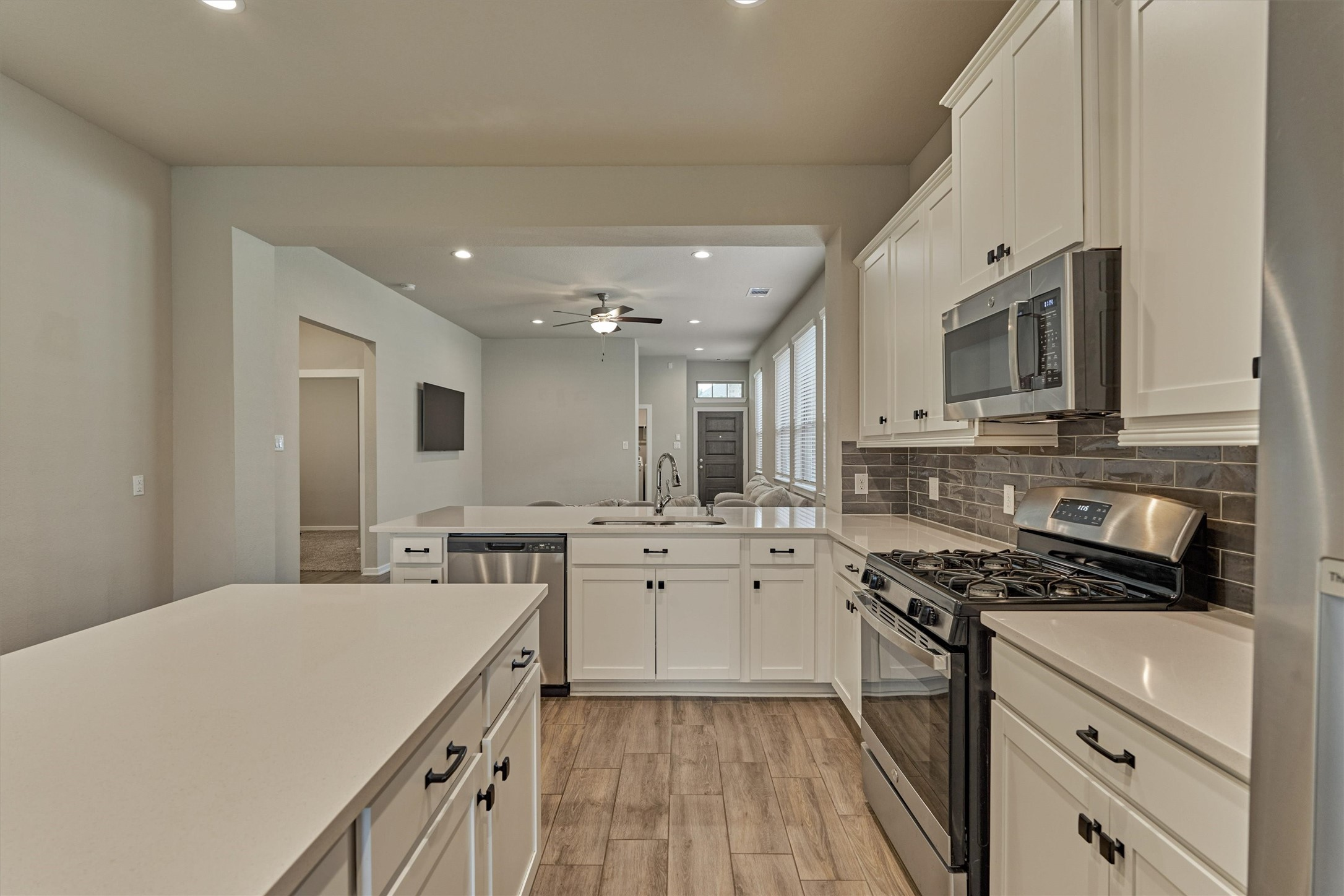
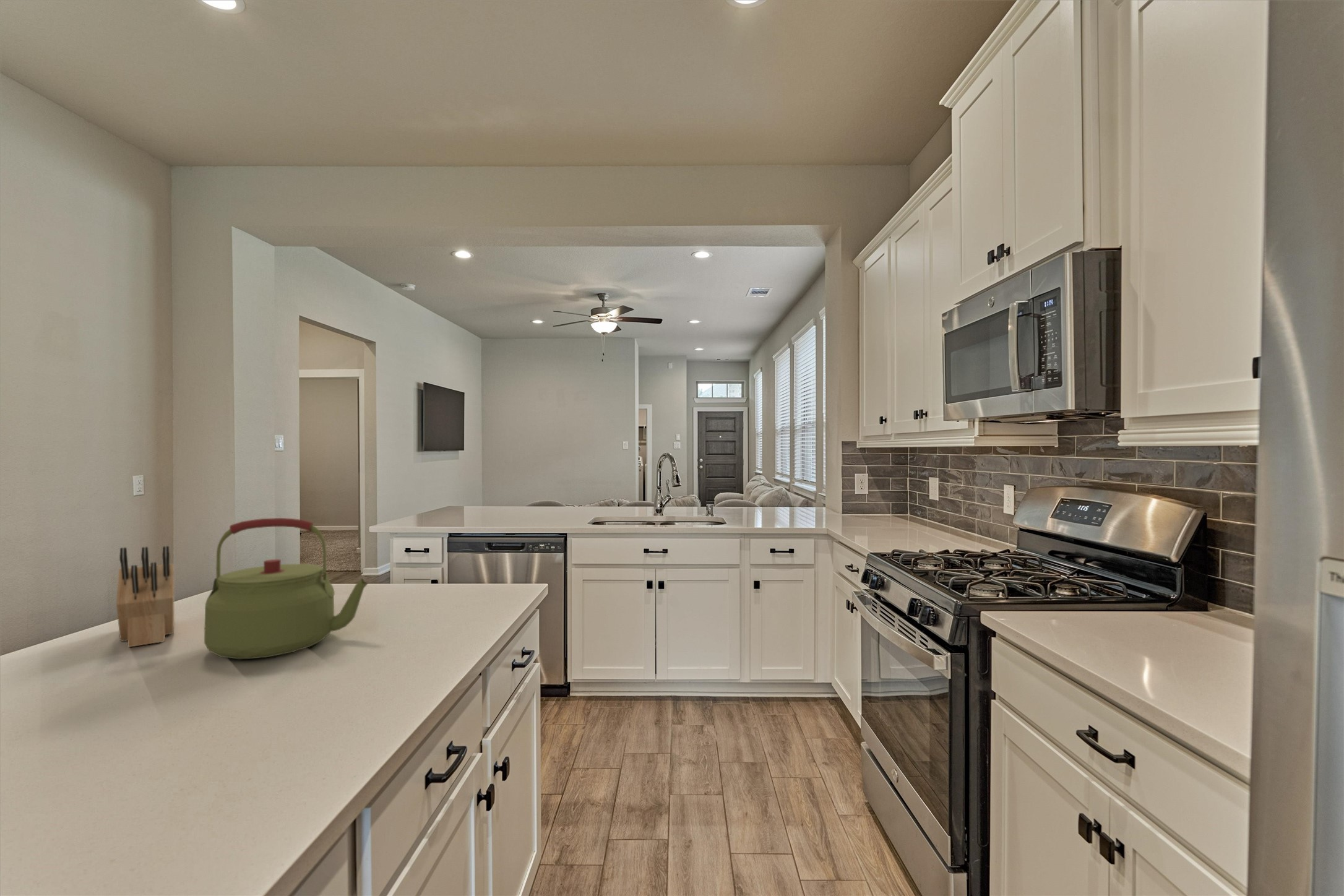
+ kettle [204,517,369,660]
+ knife block [116,545,175,648]
